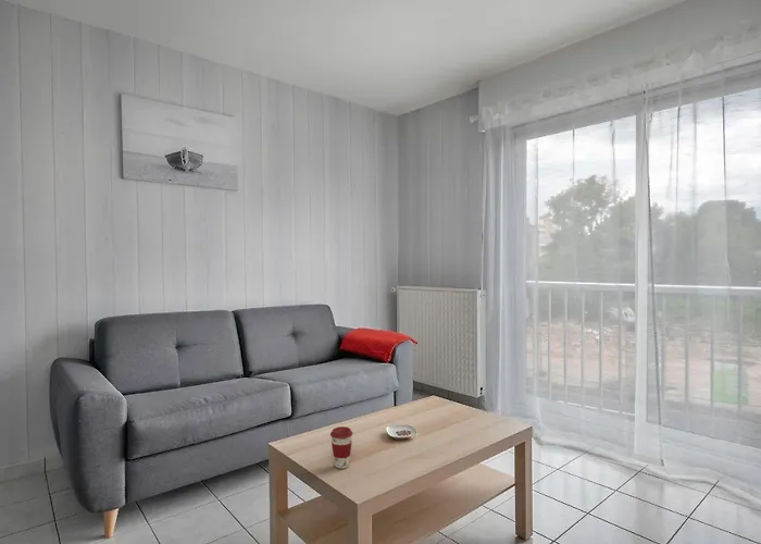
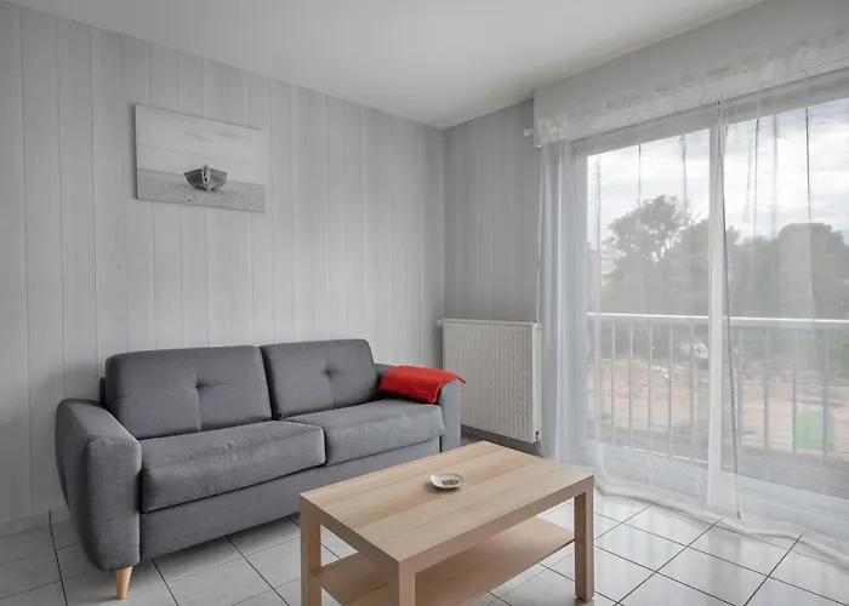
- coffee cup [329,425,353,470]
